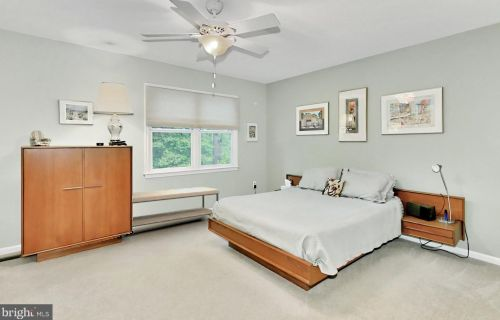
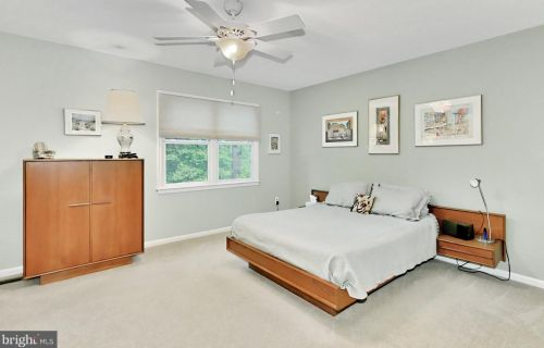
- storage bench [121,186,220,239]
